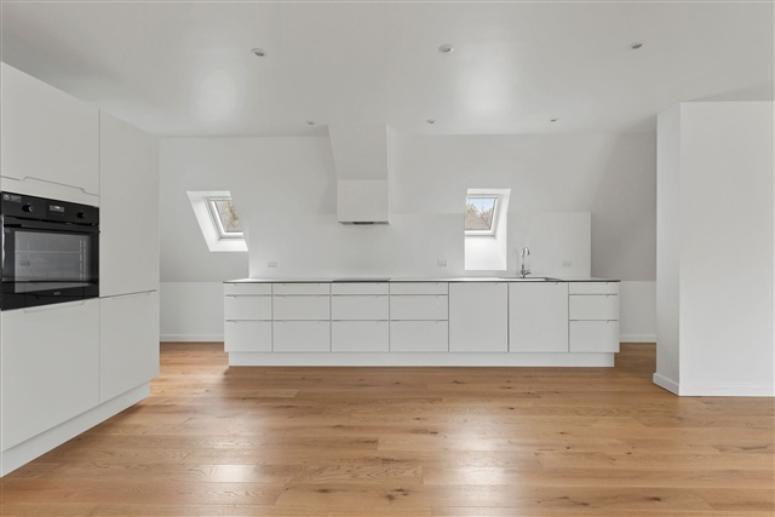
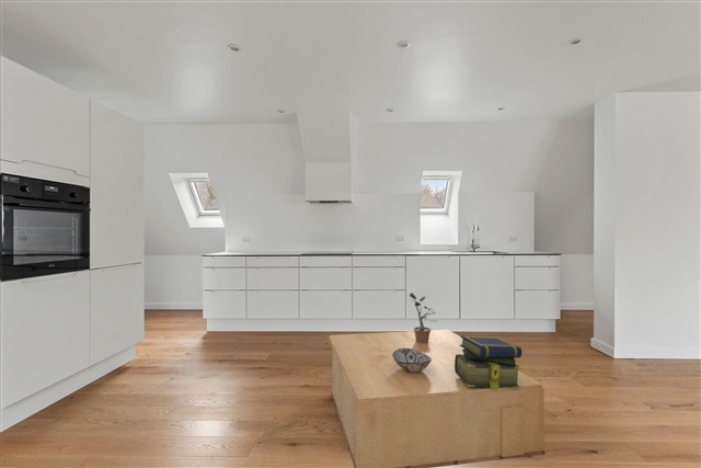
+ coffee table [329,329,545,468]
+ stack of books [455,335,522,389]
+ decorative bowl [392,349,432,373]
+ potted plant [409,292,439,343]
